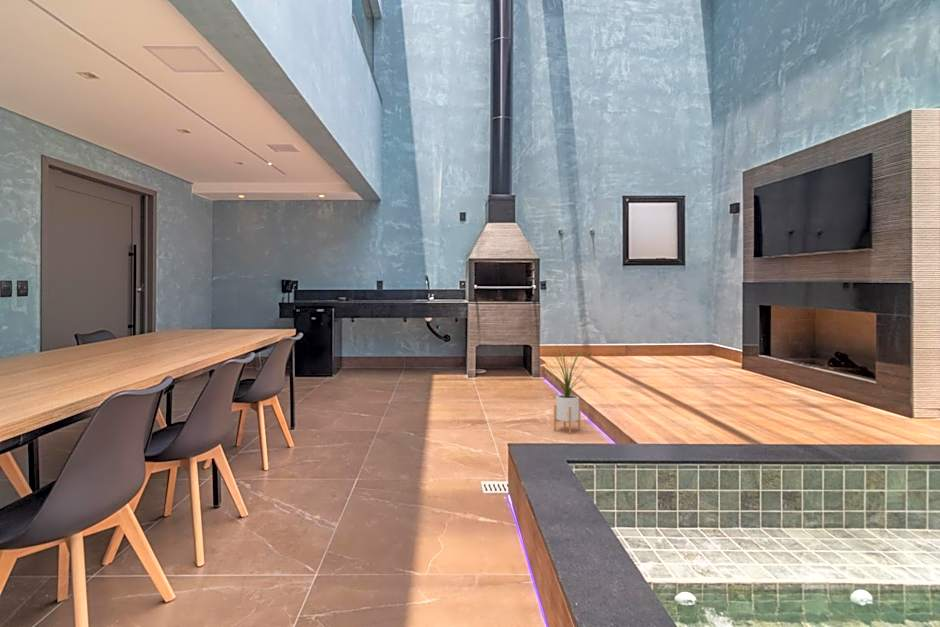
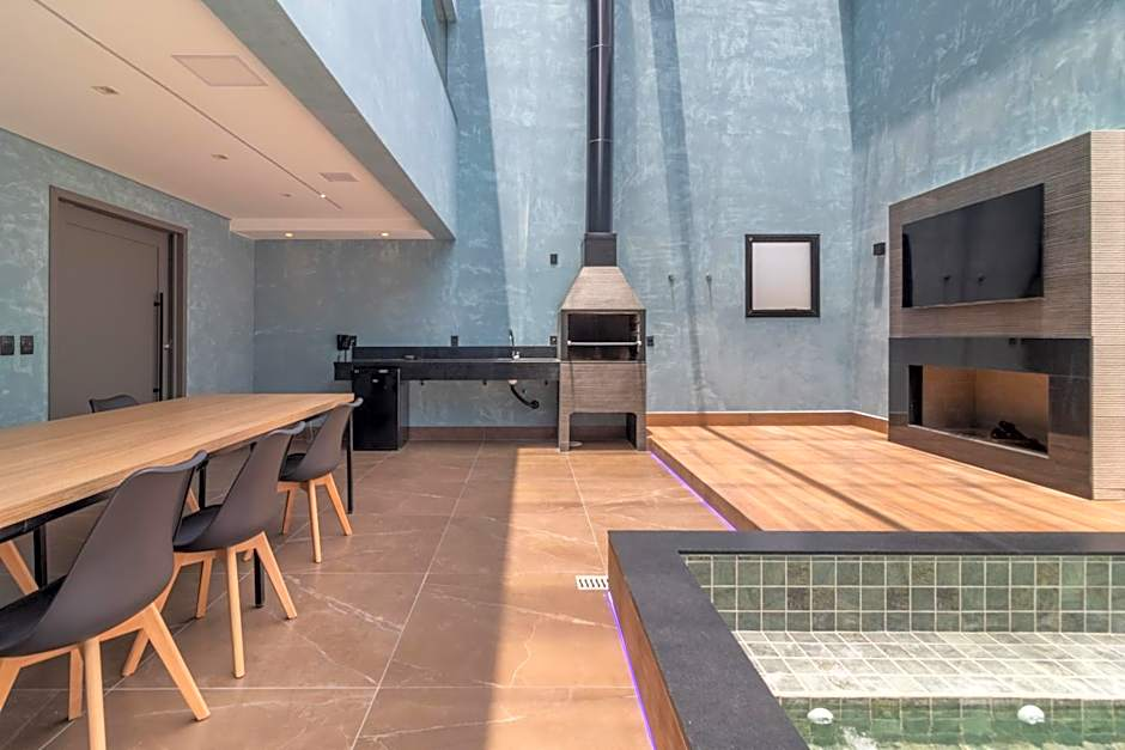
- house plant [543,342,592,434]
